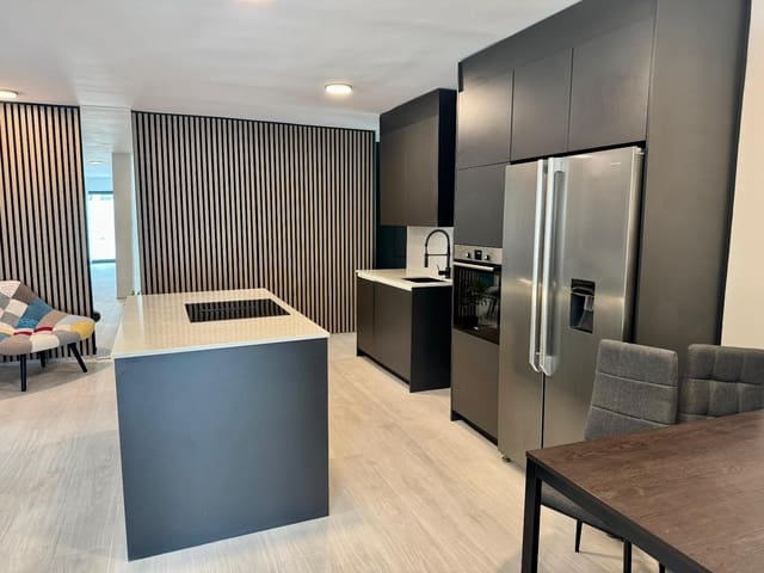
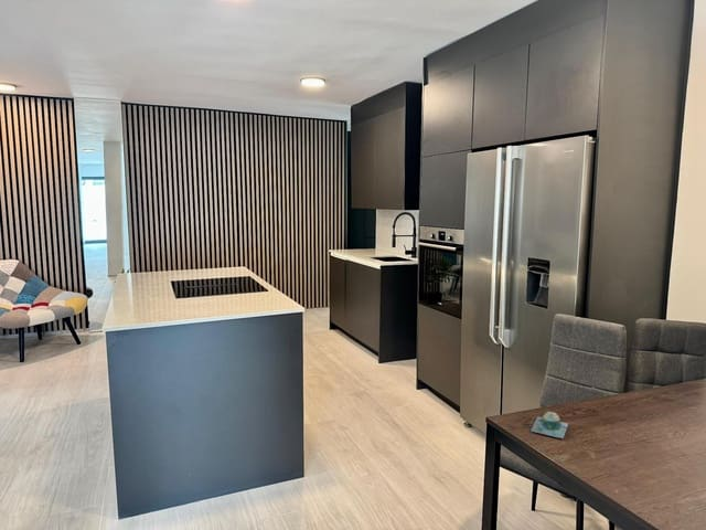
+ mug [530,411,569,439]
